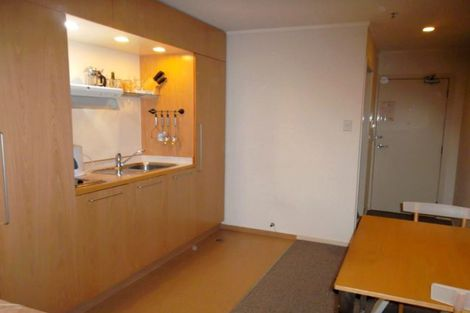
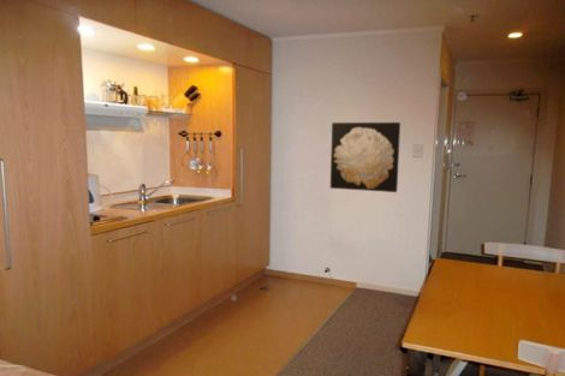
+ wall art [329,121,402,193]
